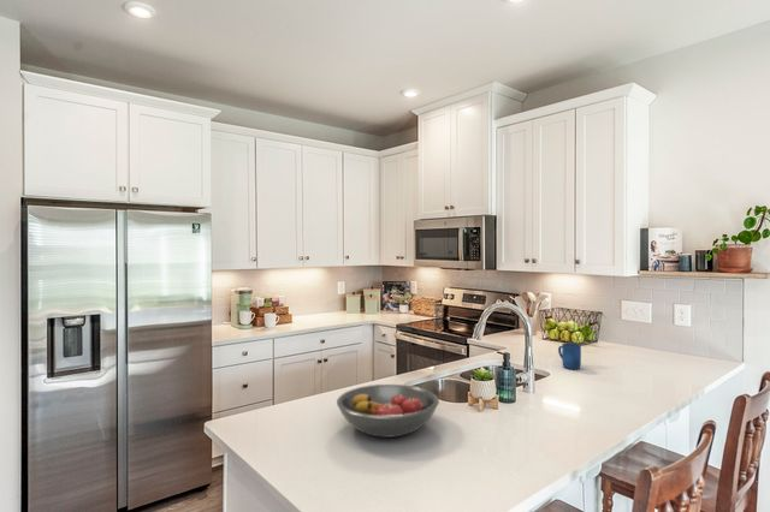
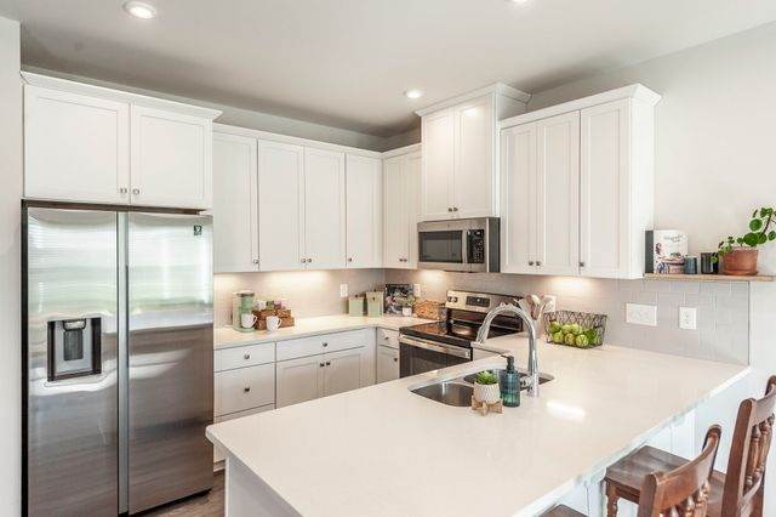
- mug [557,343,582,370]
- fruit bowl [336,383,440,439]
